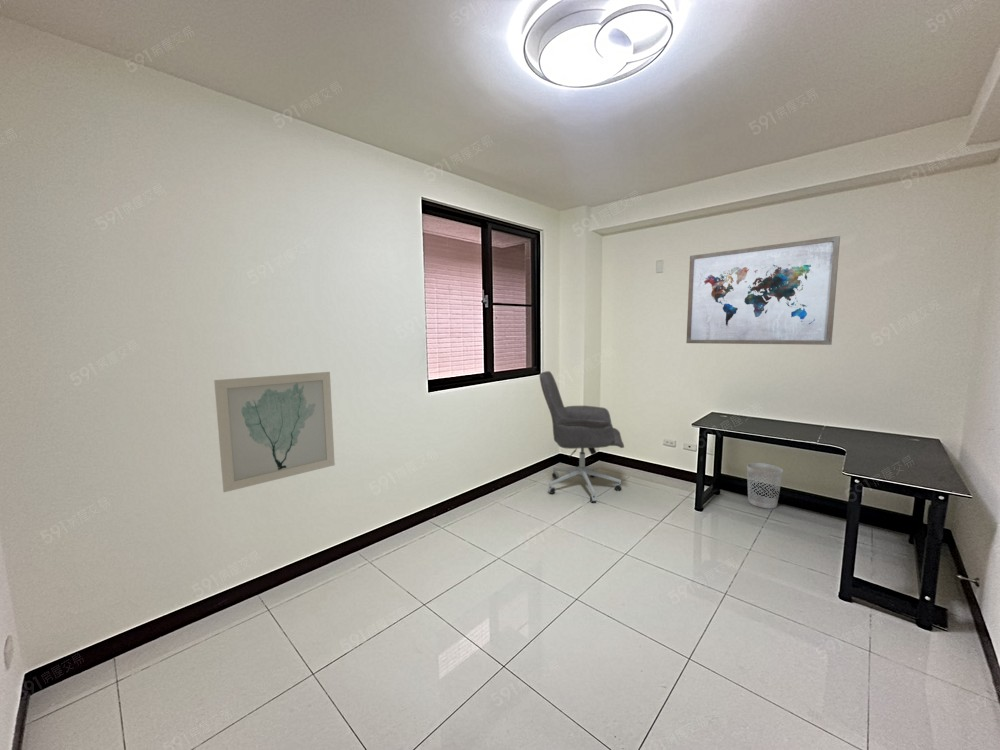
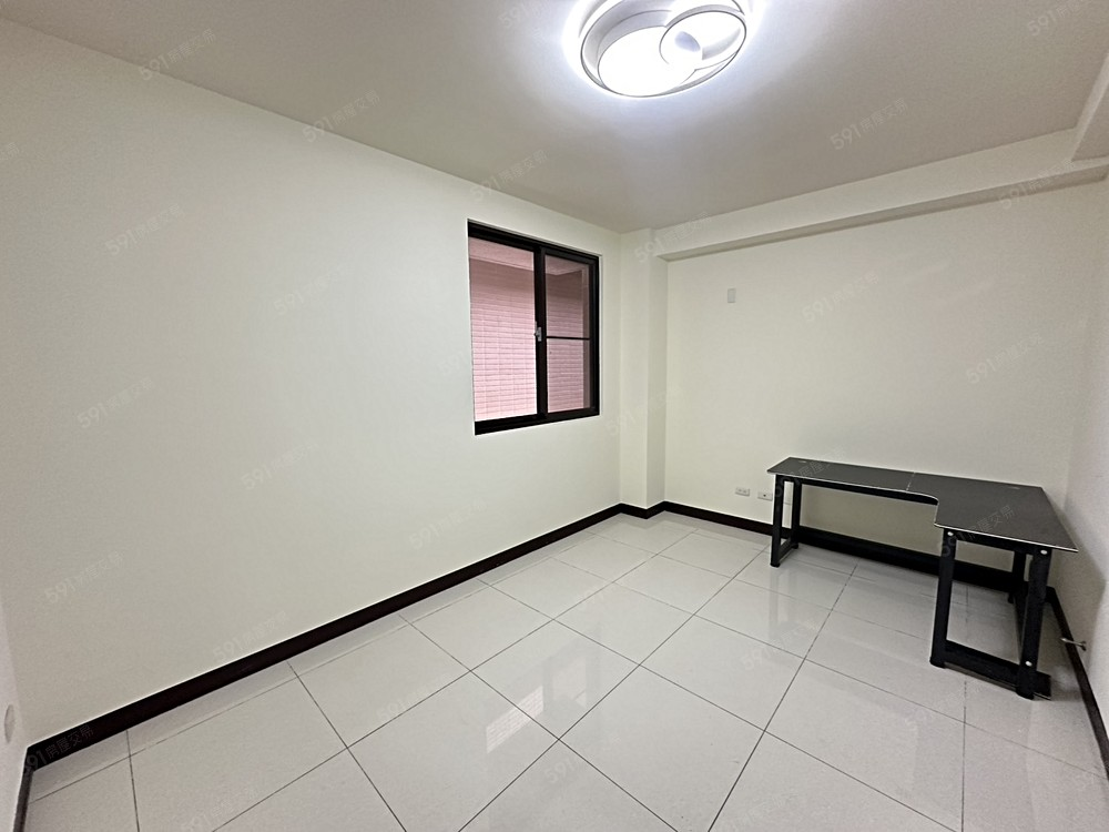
- office chair [538,370,625,503]
- wastebasket [746,462,784,510]
- wall art [685,235,841,346]
- wall art [213,371,336,493]
